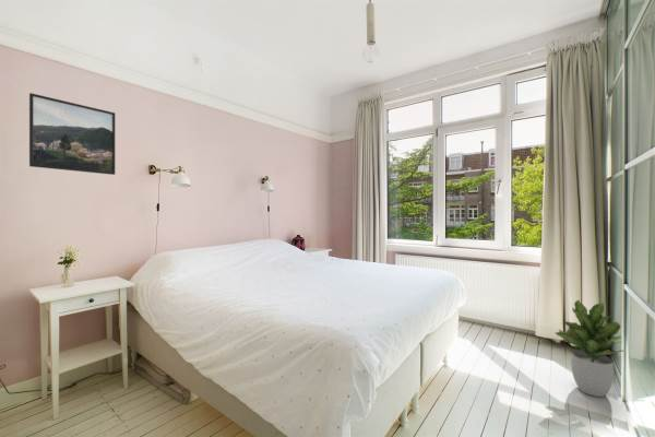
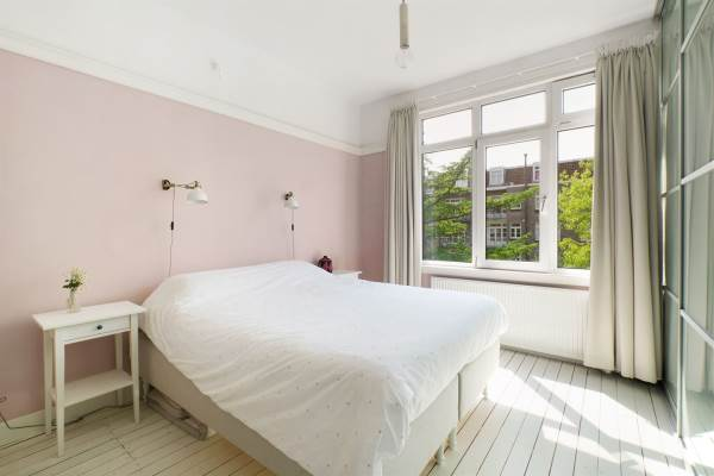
- potted plant [555,298,624,398]
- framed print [28,92,117,176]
